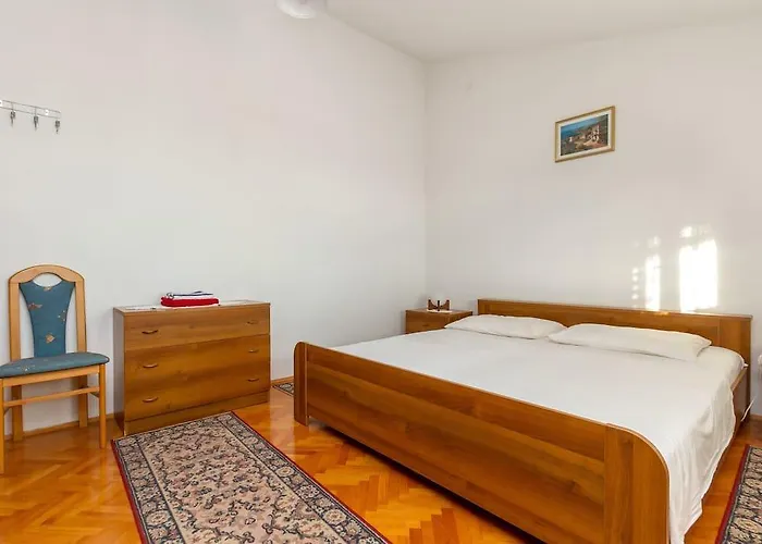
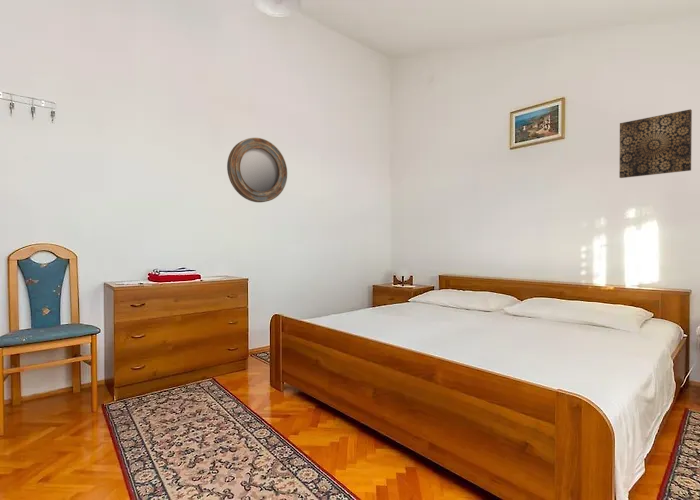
+ wall art [618,108,693,179]
+ home mirror [226,137,288,203]
